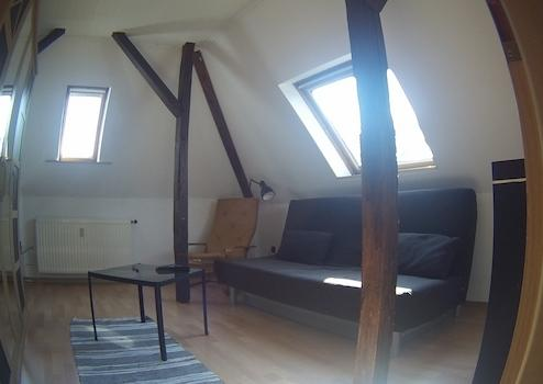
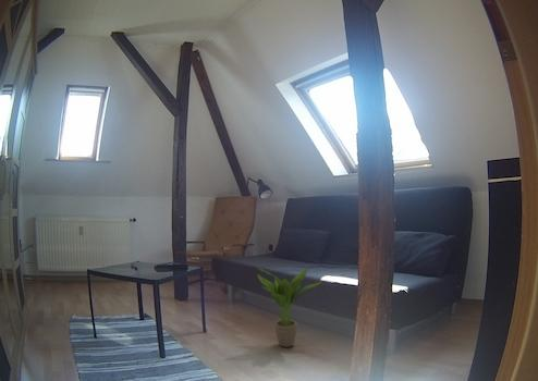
+ potted plant [252,261,325,348]
